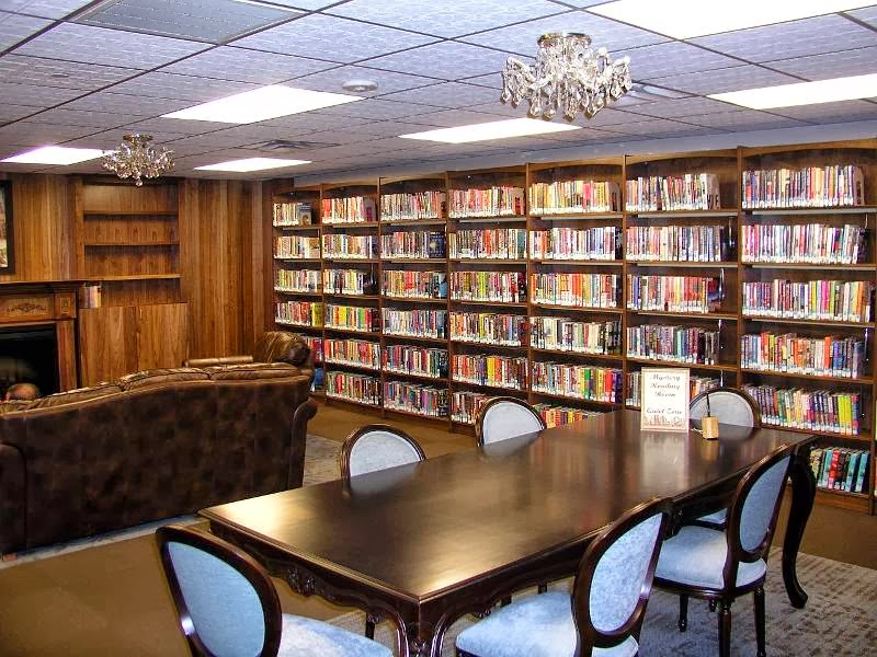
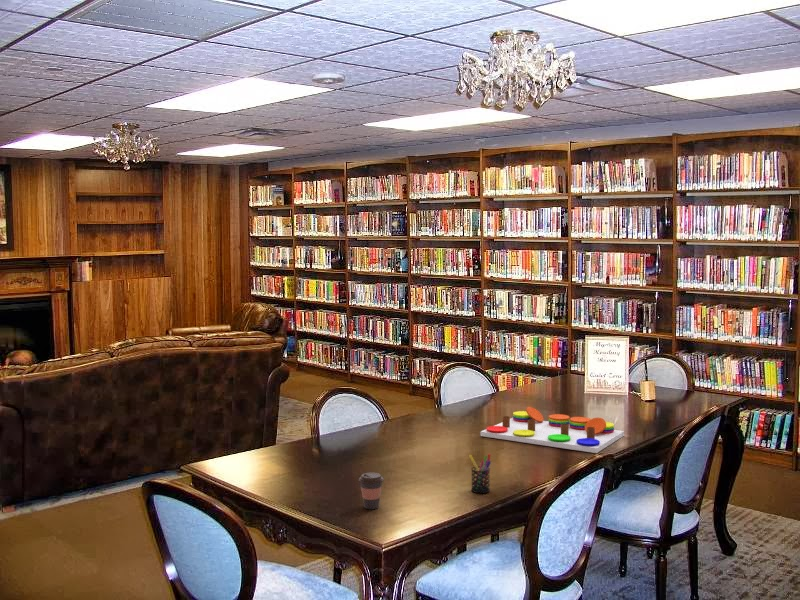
+ board game [479,406,625,454]
+ pen holder [468,453,492,494]
+ coffee cup [358,472,385,510]
